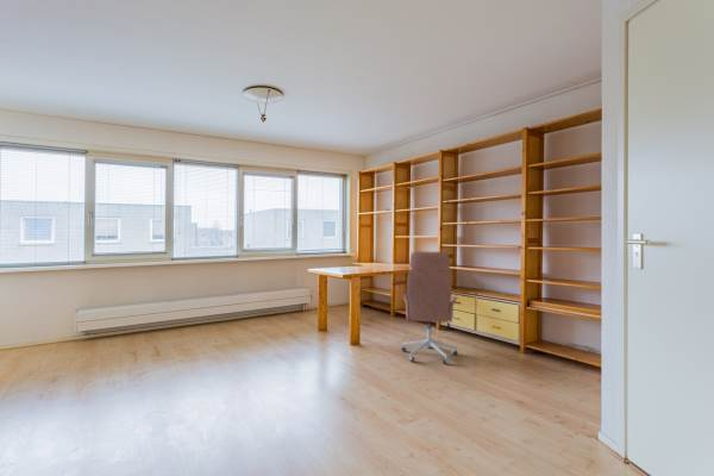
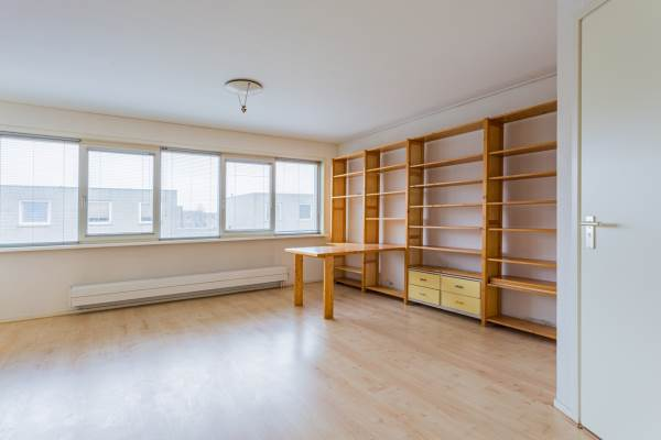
- office chair [400,250,459,365]
